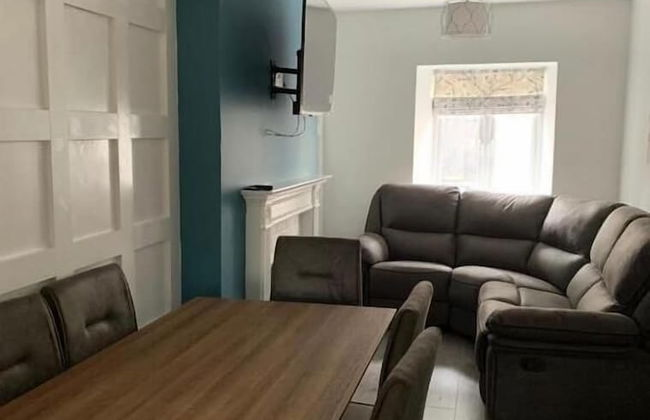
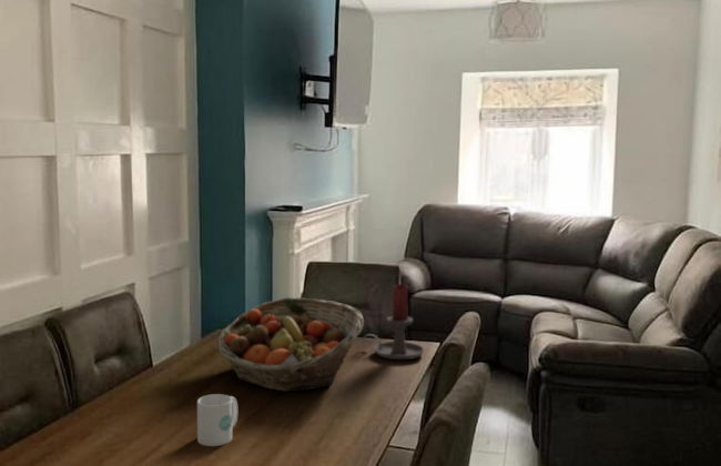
+ fruit basket [216,296,365,393]
+ mug [196,393,238,447]
+ candle holder [362,283,426,361]
